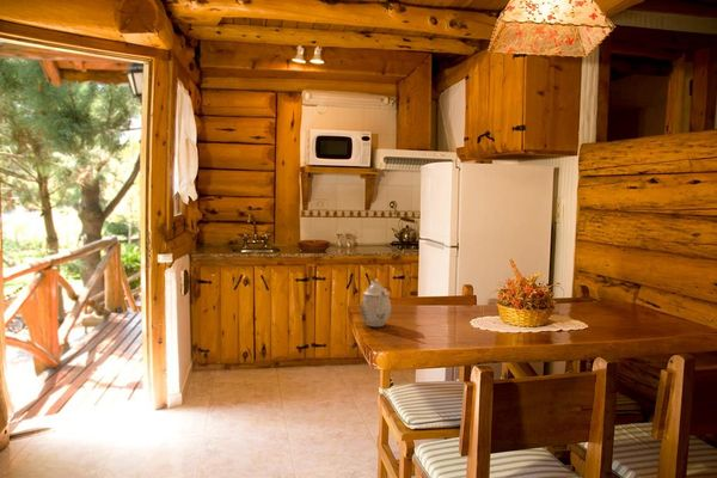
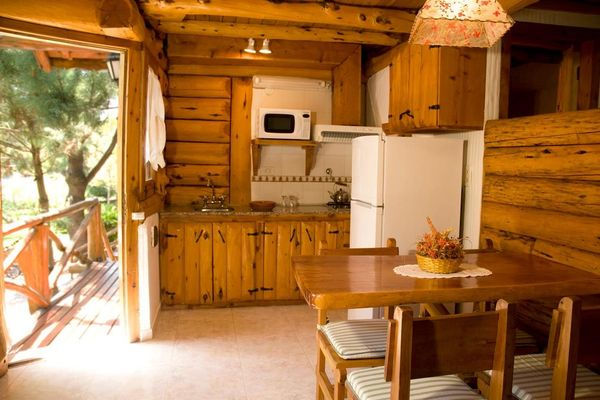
- teapot [360,277,392,327]
